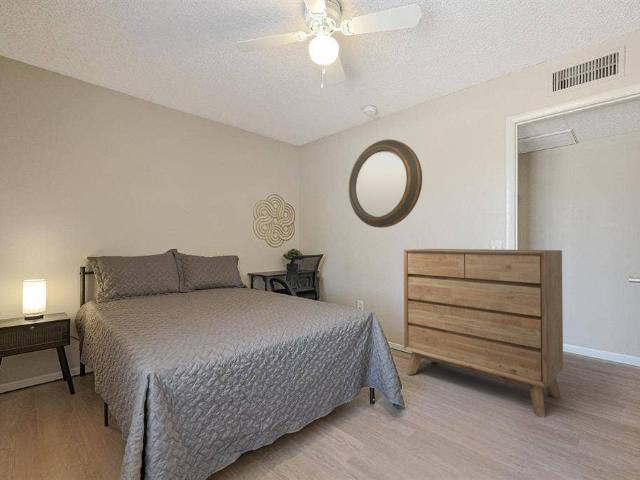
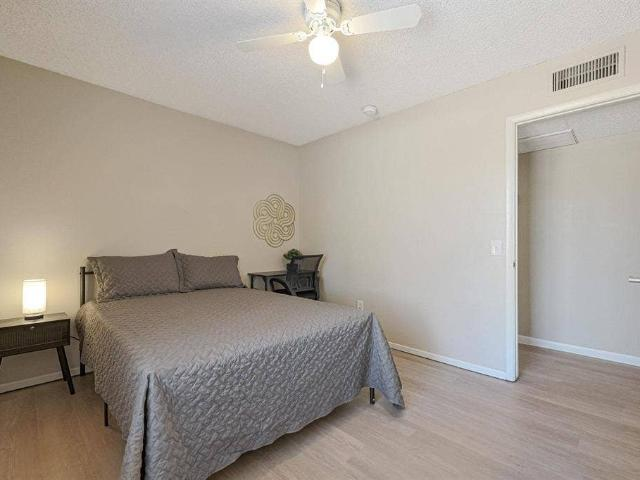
- dresser [403,248,564,419]
- home mirror [348,138,423,229]
